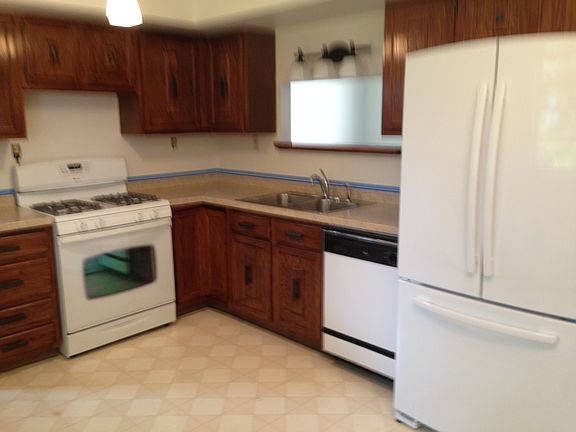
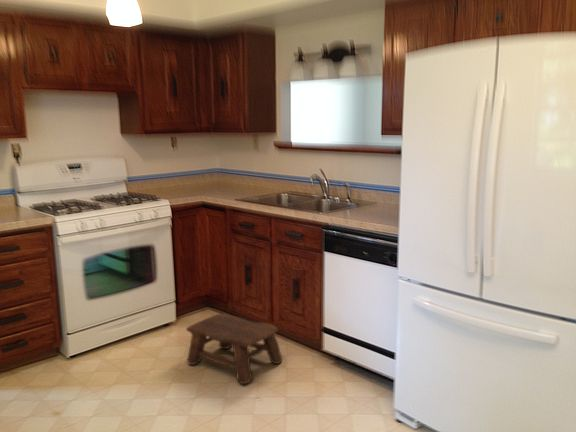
+ stool [185,313,283,385]
